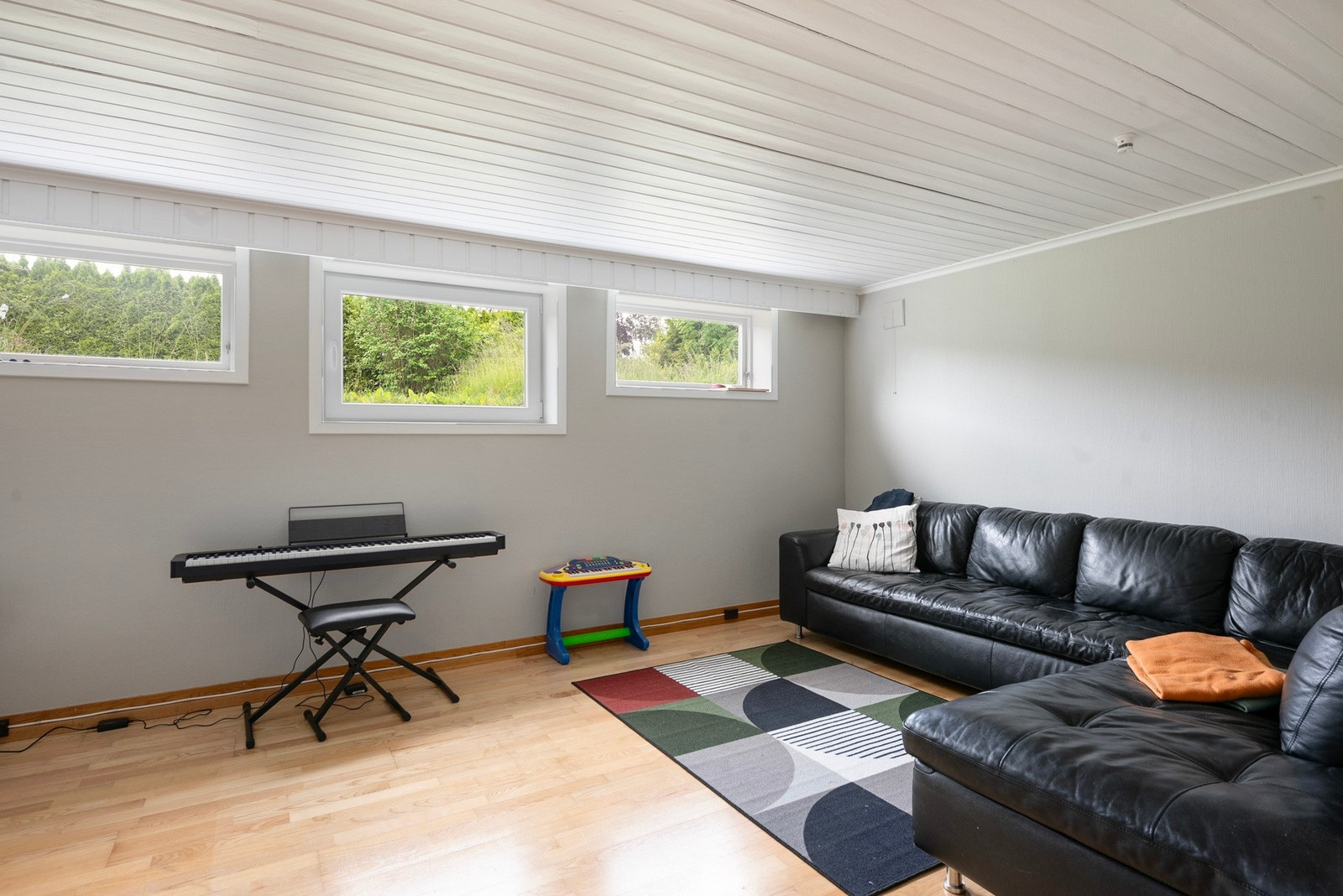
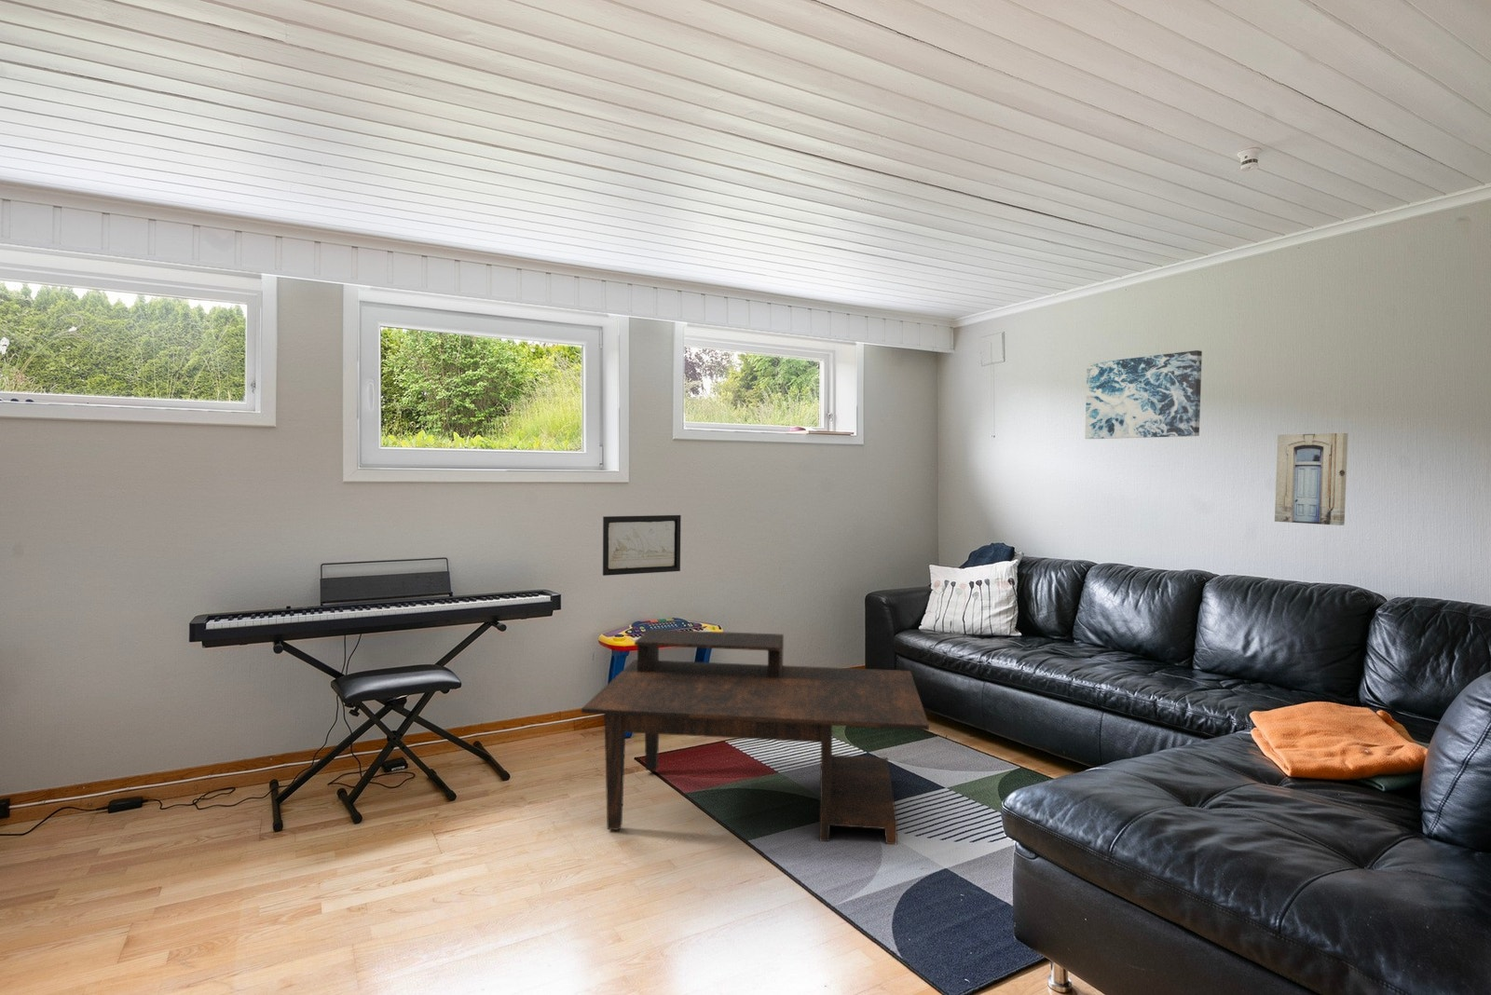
+ wall art [1084,350,1203,440]
+ wall art [602,514,682,576]
+ wall art [1273,432,1349,526]
+ coffee table [581,629,930,846]
